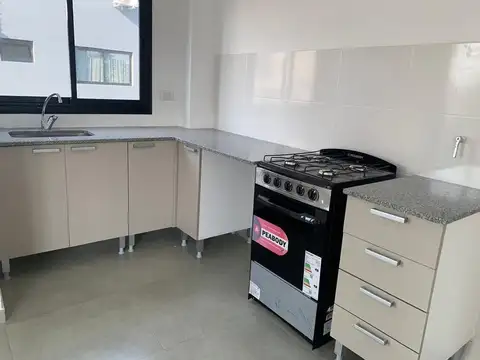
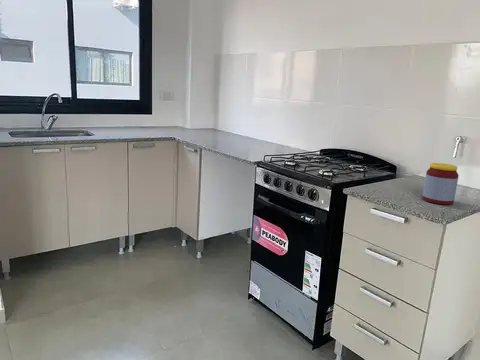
+ jar [421,162,459,205]
